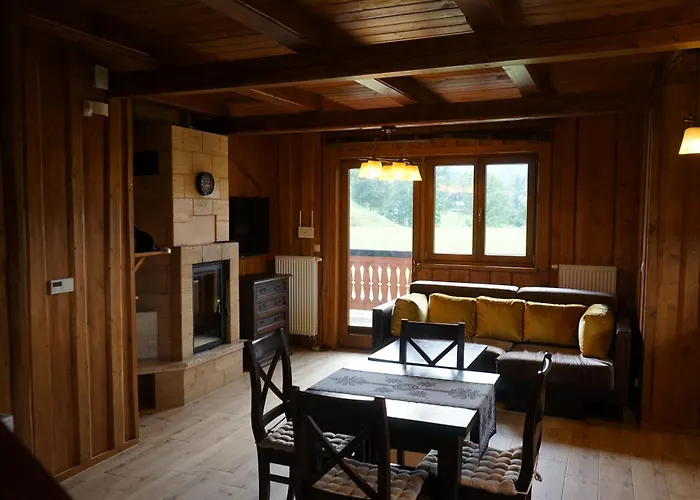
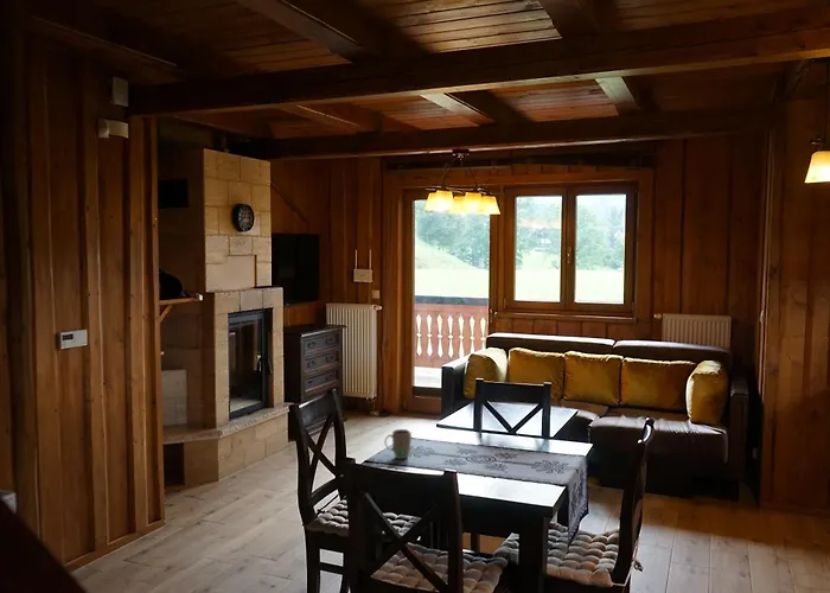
+ mug [384,428,413,460]
